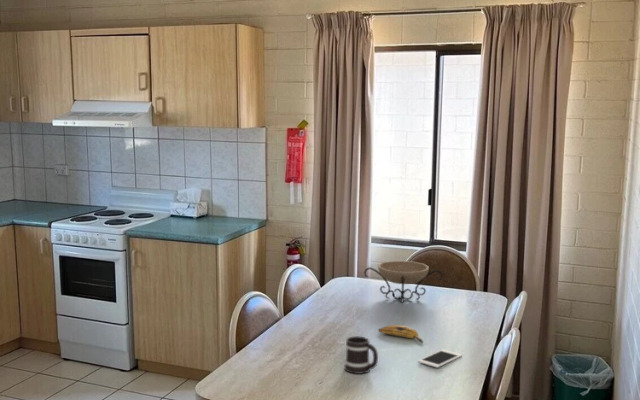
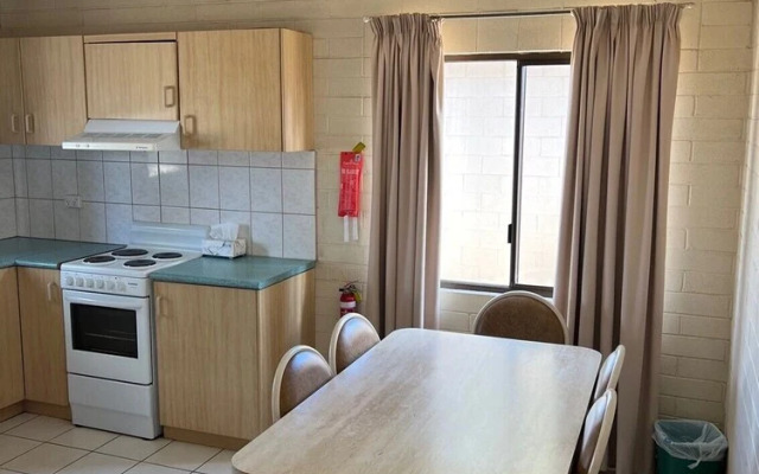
- cell phone [418,349,463,369]
- decorative bowl [363,260,444,304]
- banana [377,324,424,344]
- mug [343,335,379,375]
